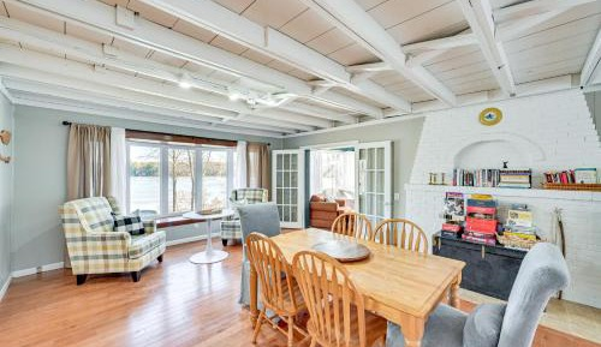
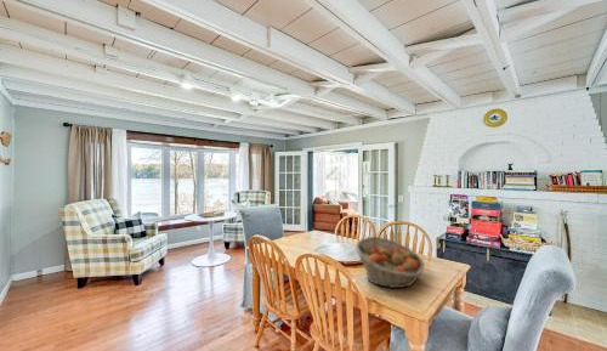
+ fruit basket [353,236,426,289]
